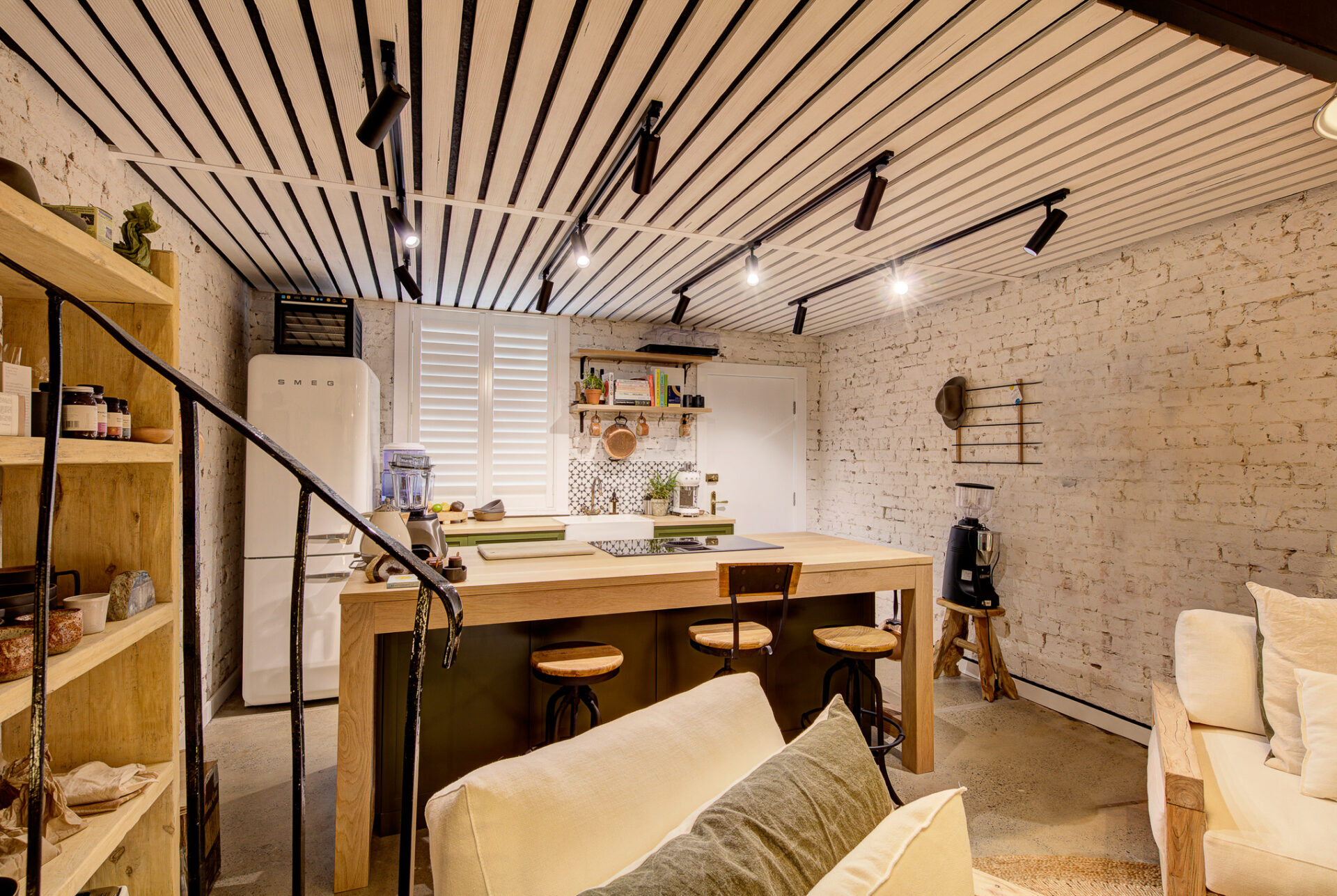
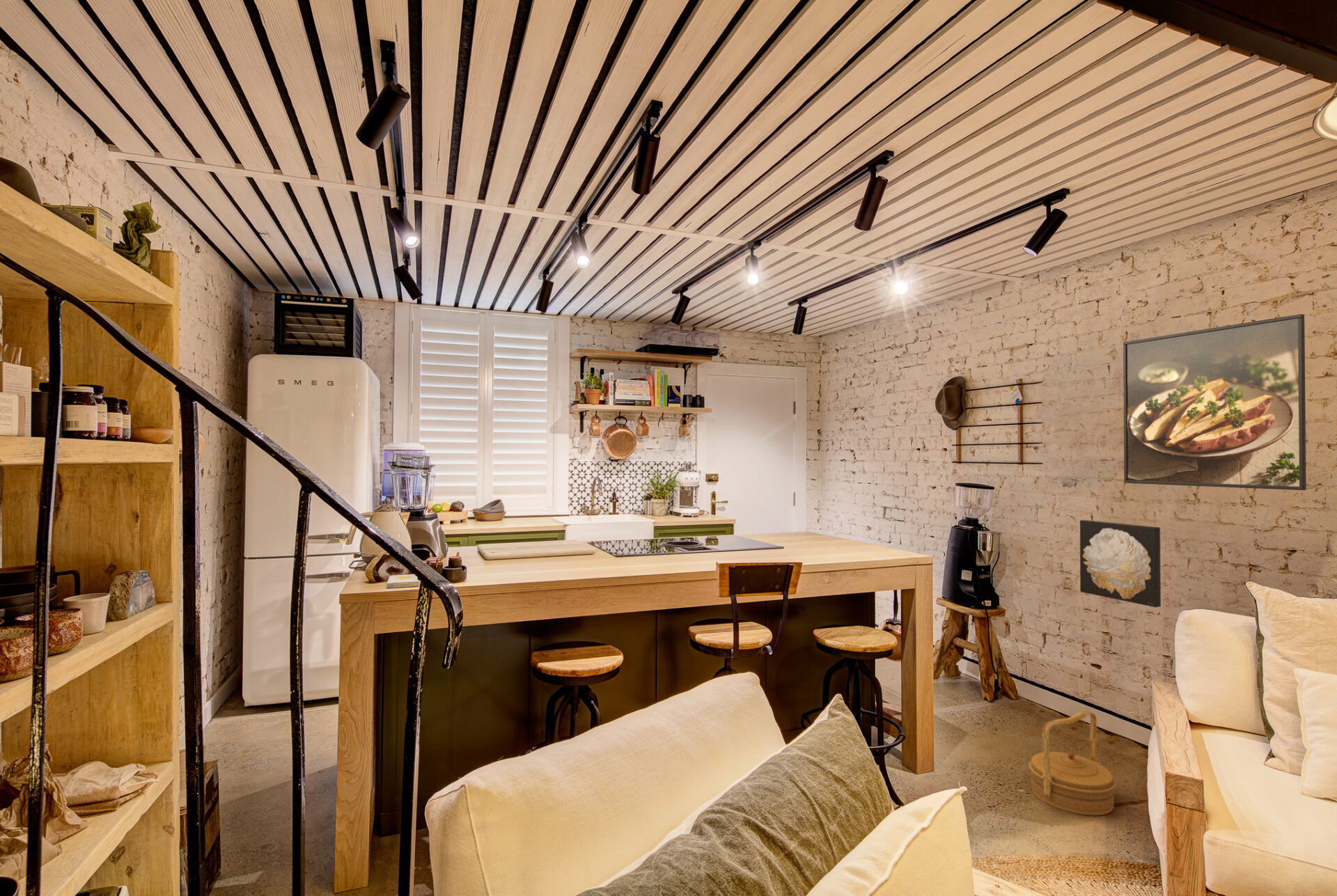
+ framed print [1123,313,1307,491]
+ basket [1028,709,1117,817]
+ wall art [1079,519,1162,608]
